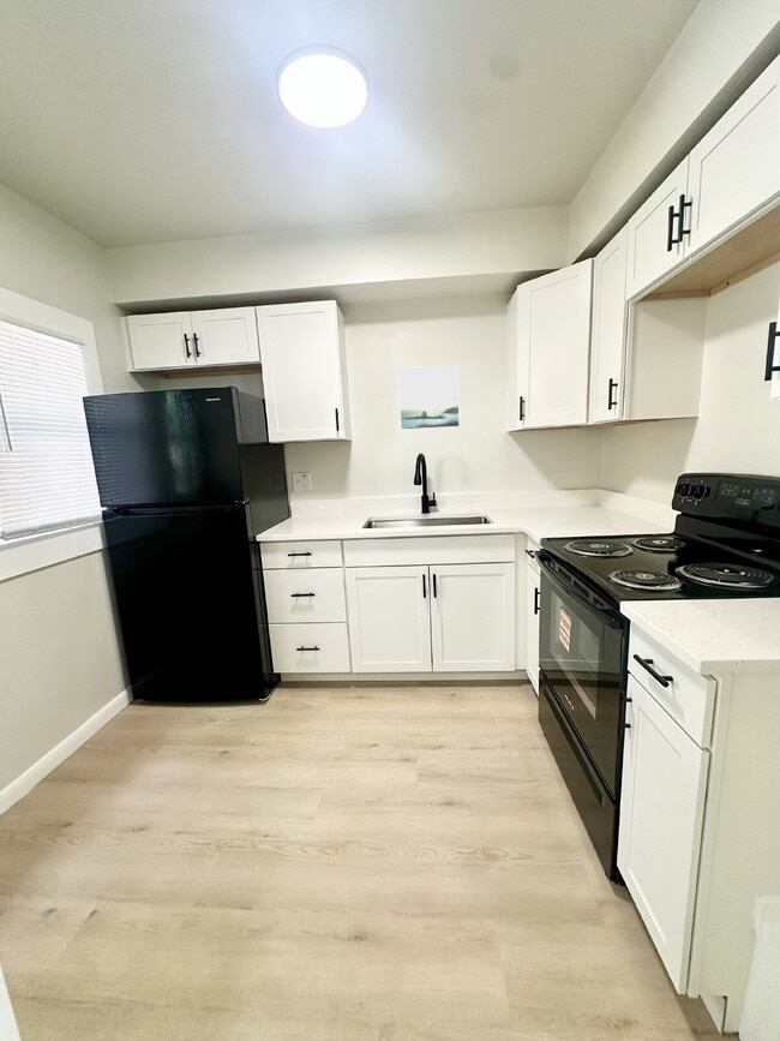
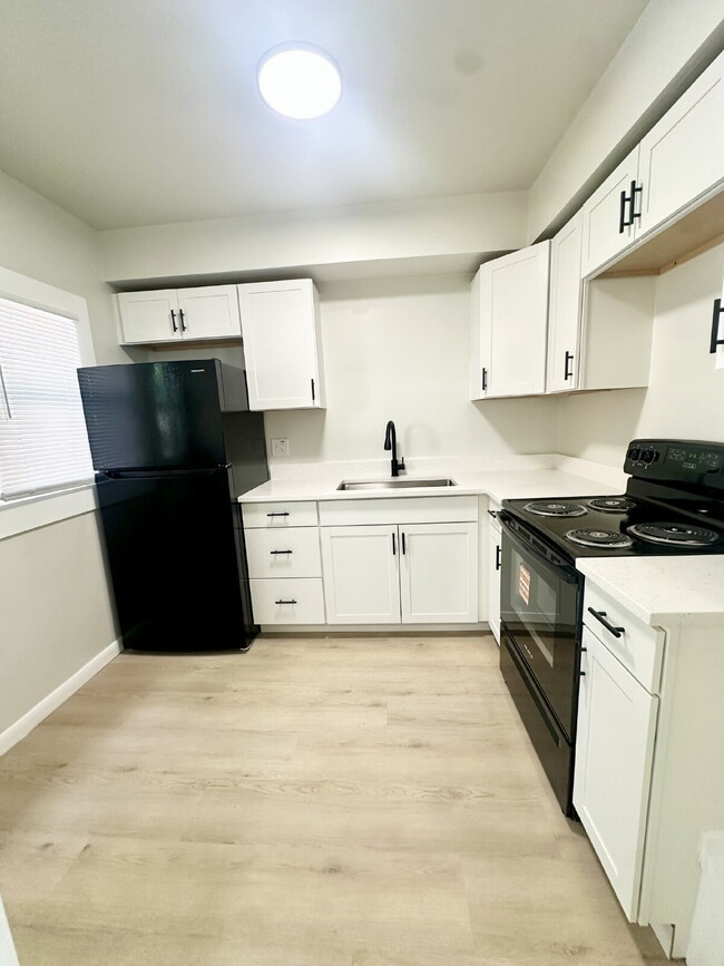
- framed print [397,364,461,431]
